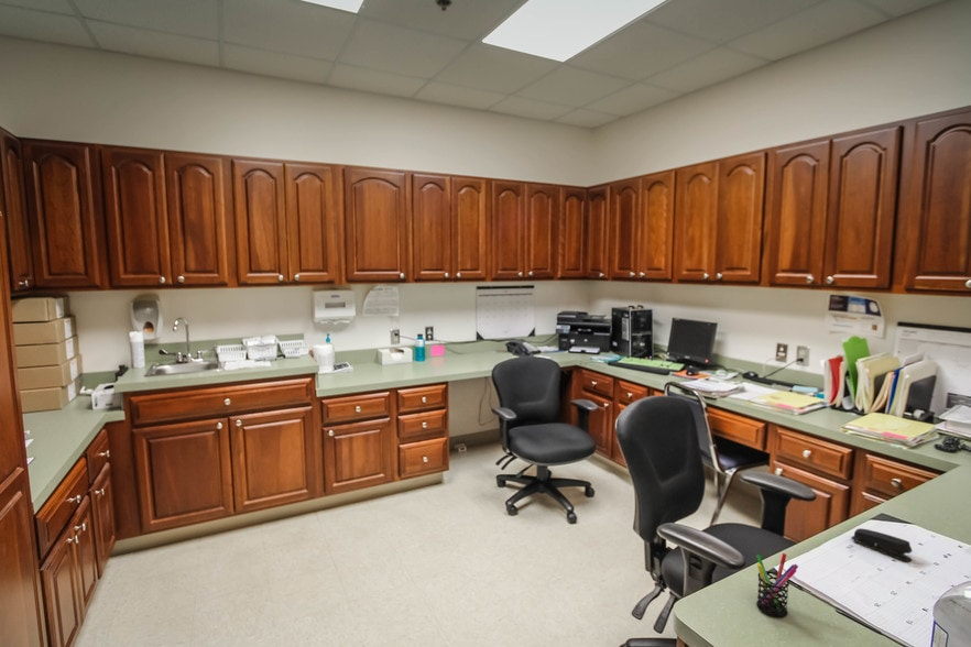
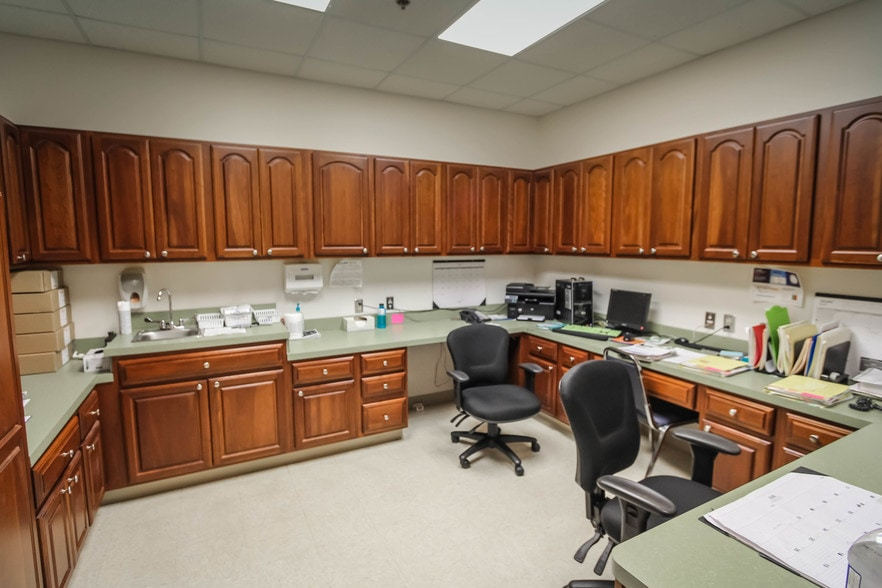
- pen holder [755,552,799,618]
- stapler [850,527,913,563]
